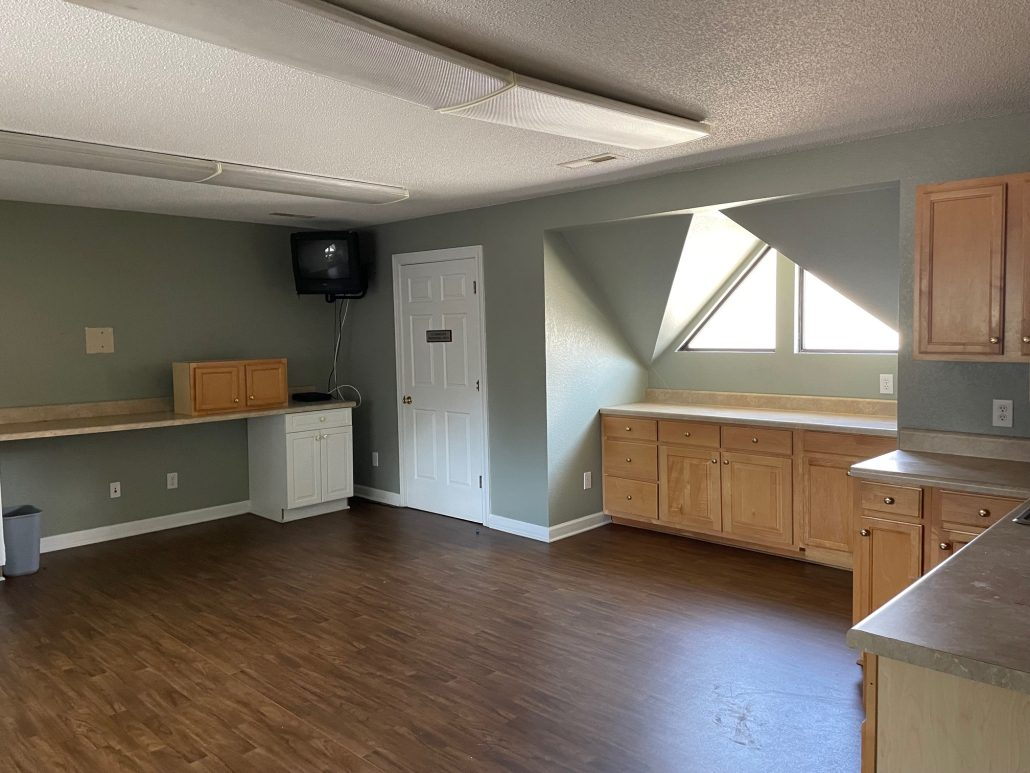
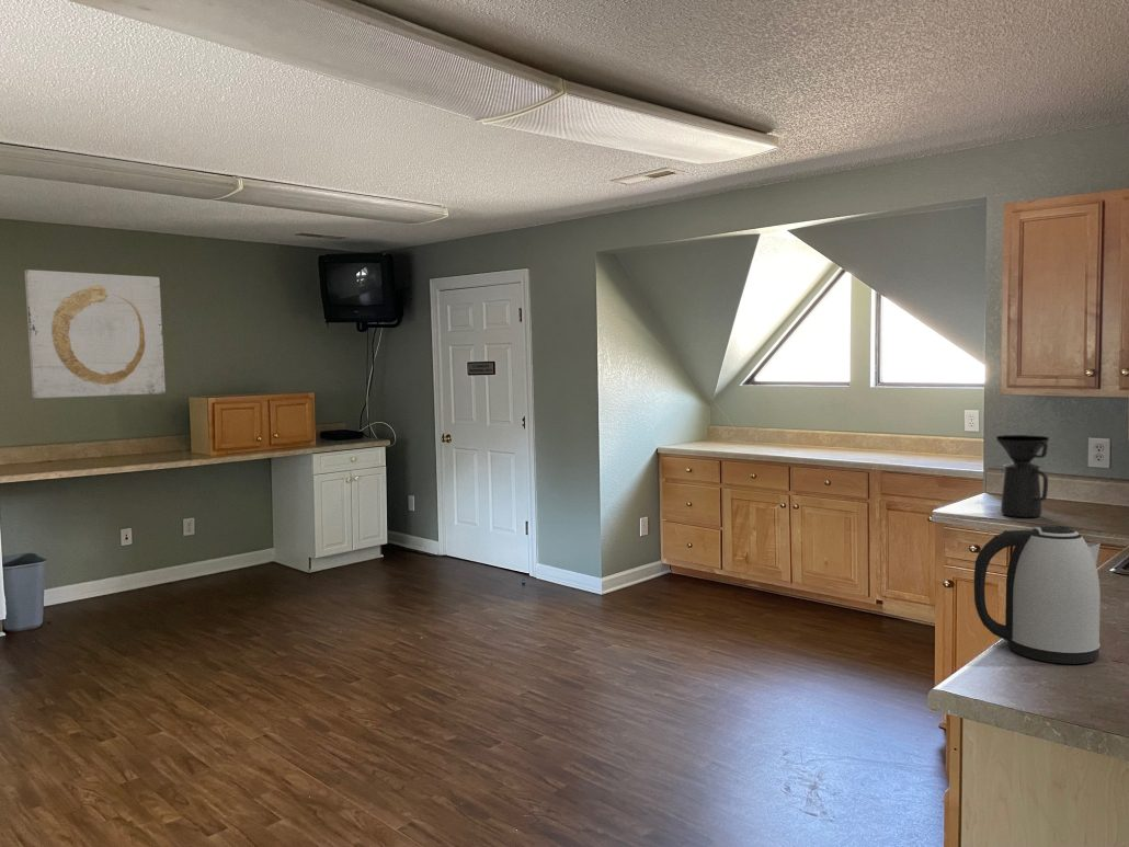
+ coffee maker [995,434,1050,518]
+ kettle [973,524,1102,665]
+ wall art [24,268,167,399]
